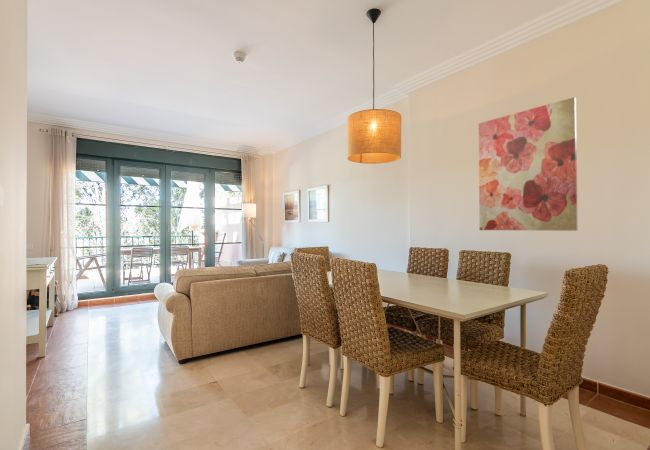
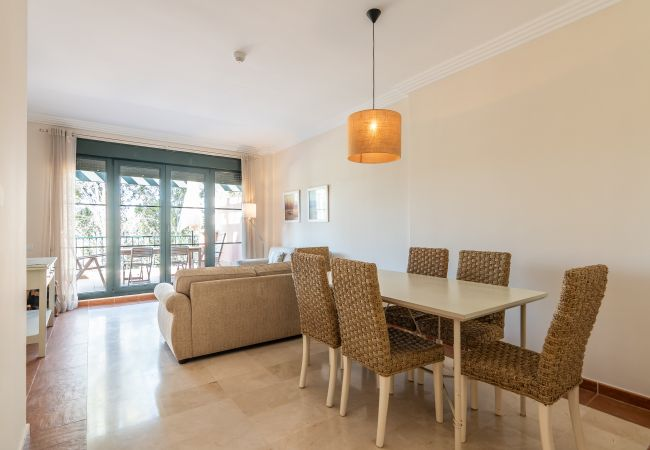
- wall art [478,96,579,232]
